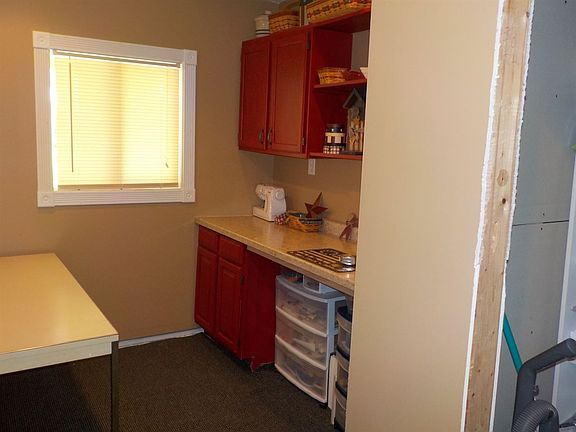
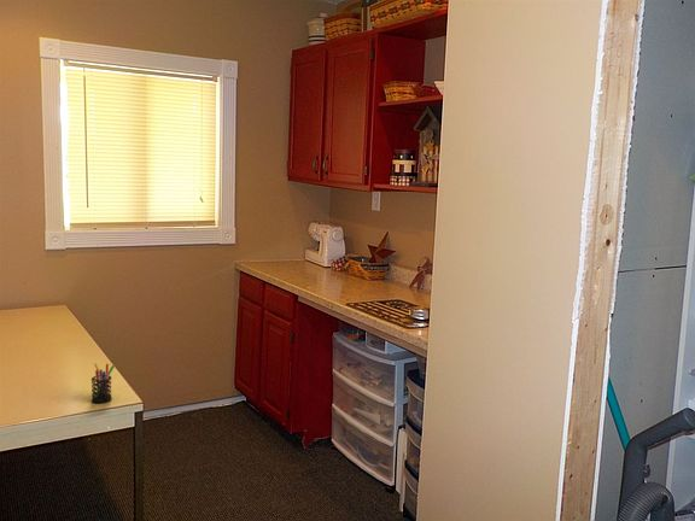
+ pen holder [90,362,116,404]
